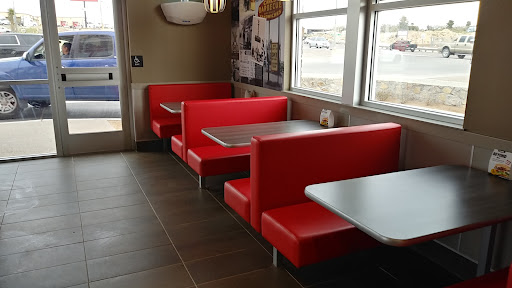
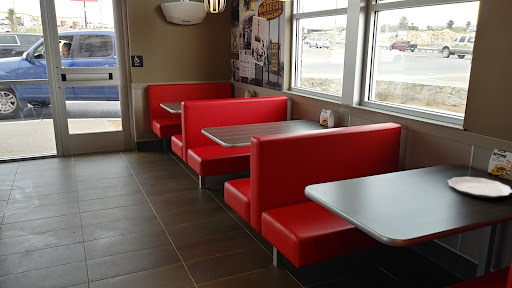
+ plate [447,176,512,199]
